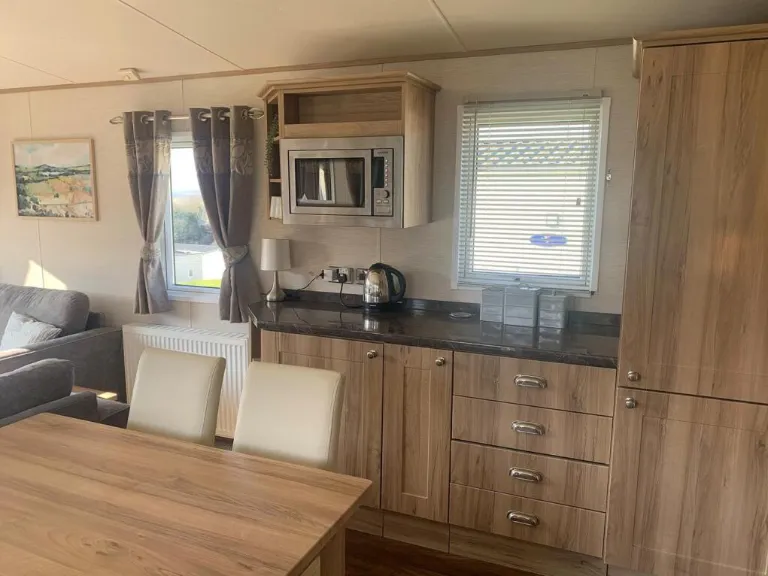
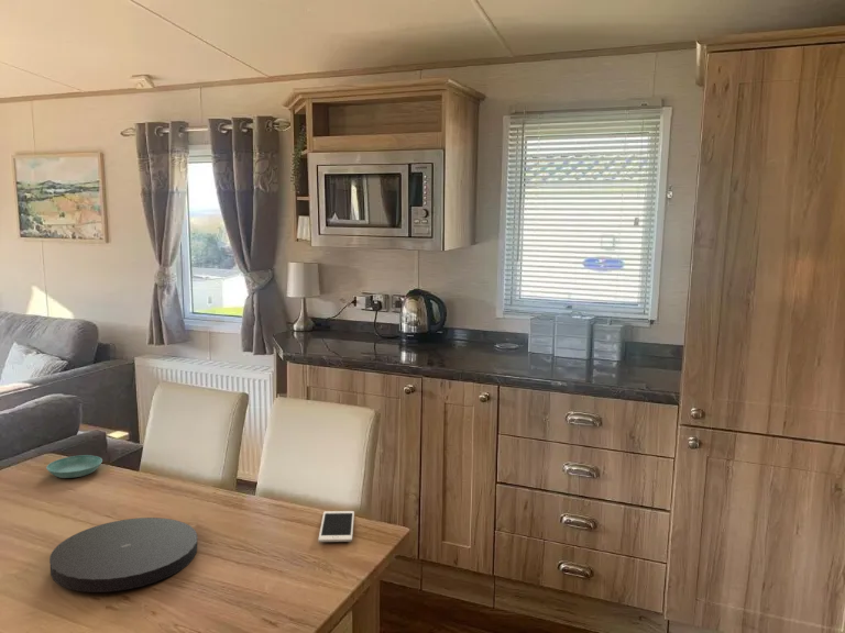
+ saucer [45,454,103,479]
+ plate [48,517,198,593]
+ cell phone [317,510,355,543]
